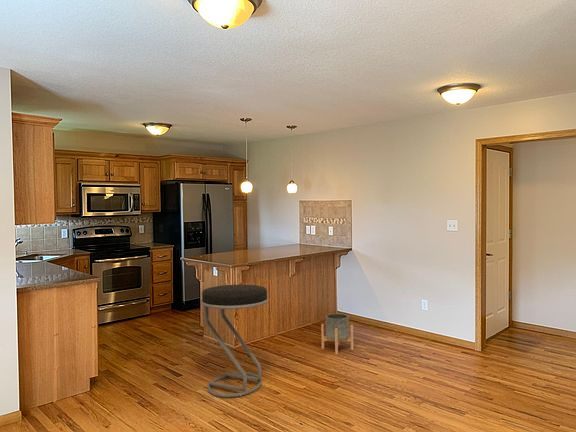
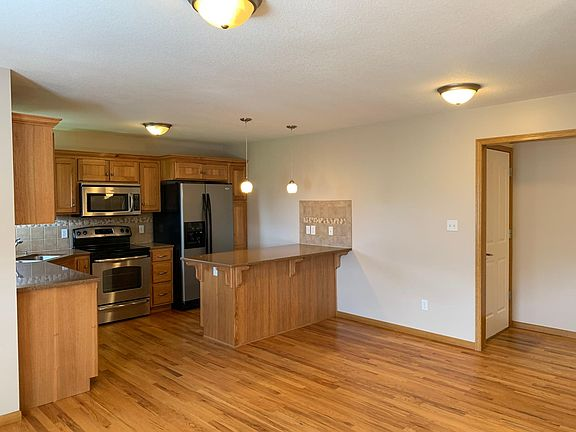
- stool [200,284,270,398]
- planter [320,313,354,355]
